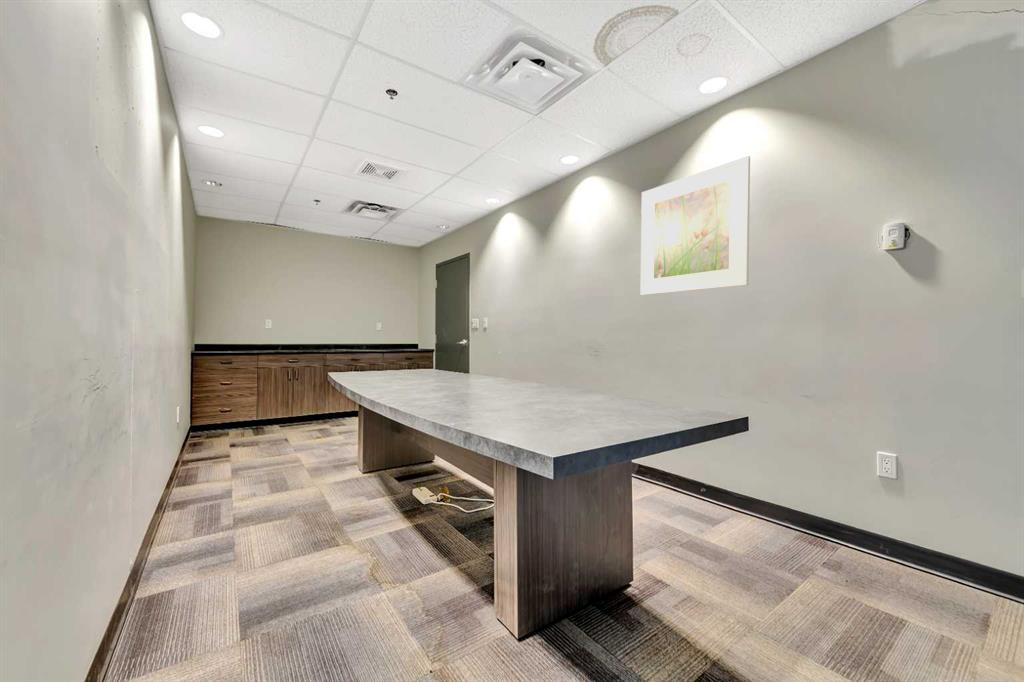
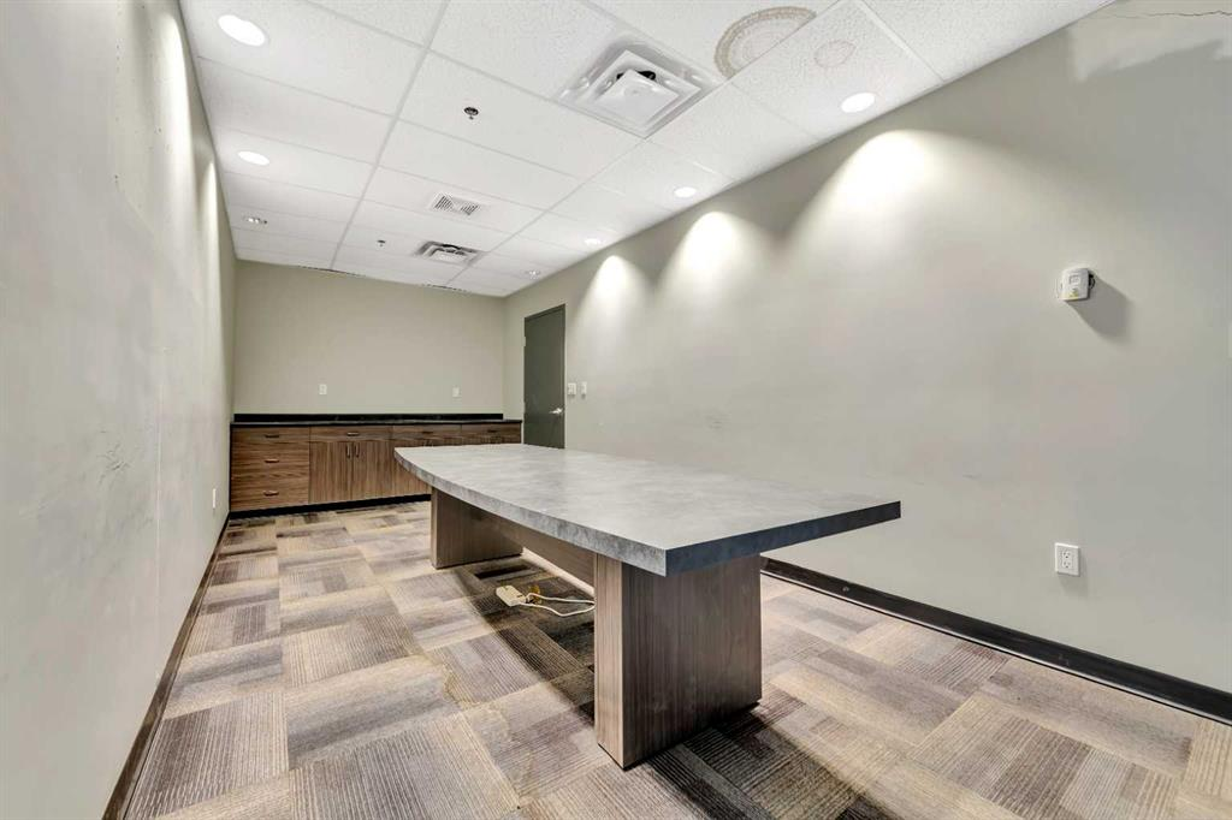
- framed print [640,155,751,296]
